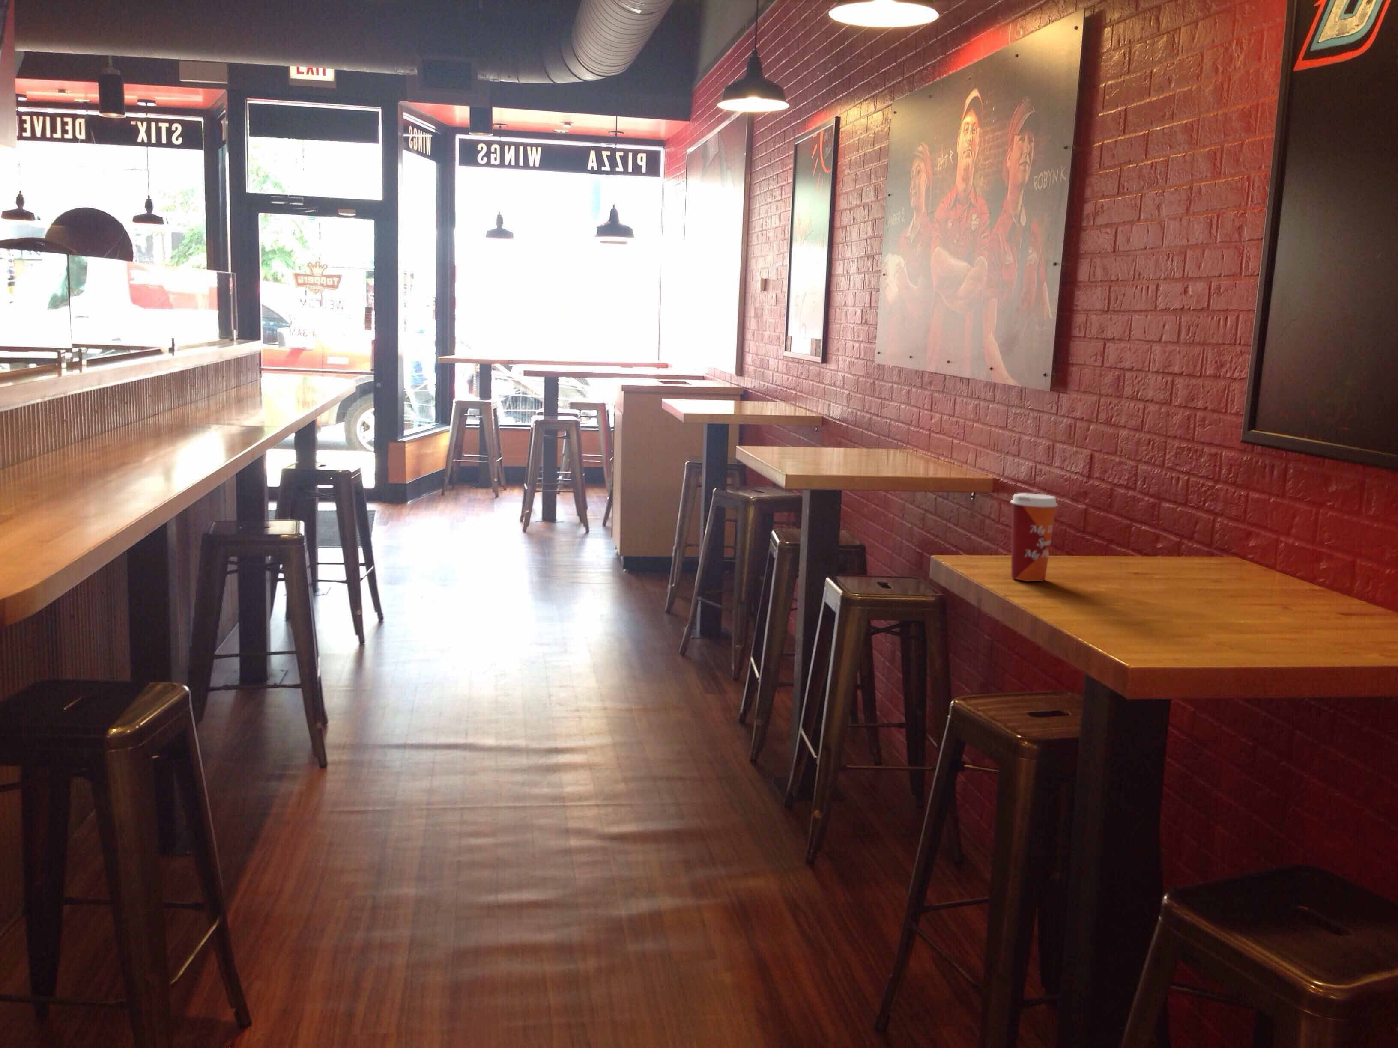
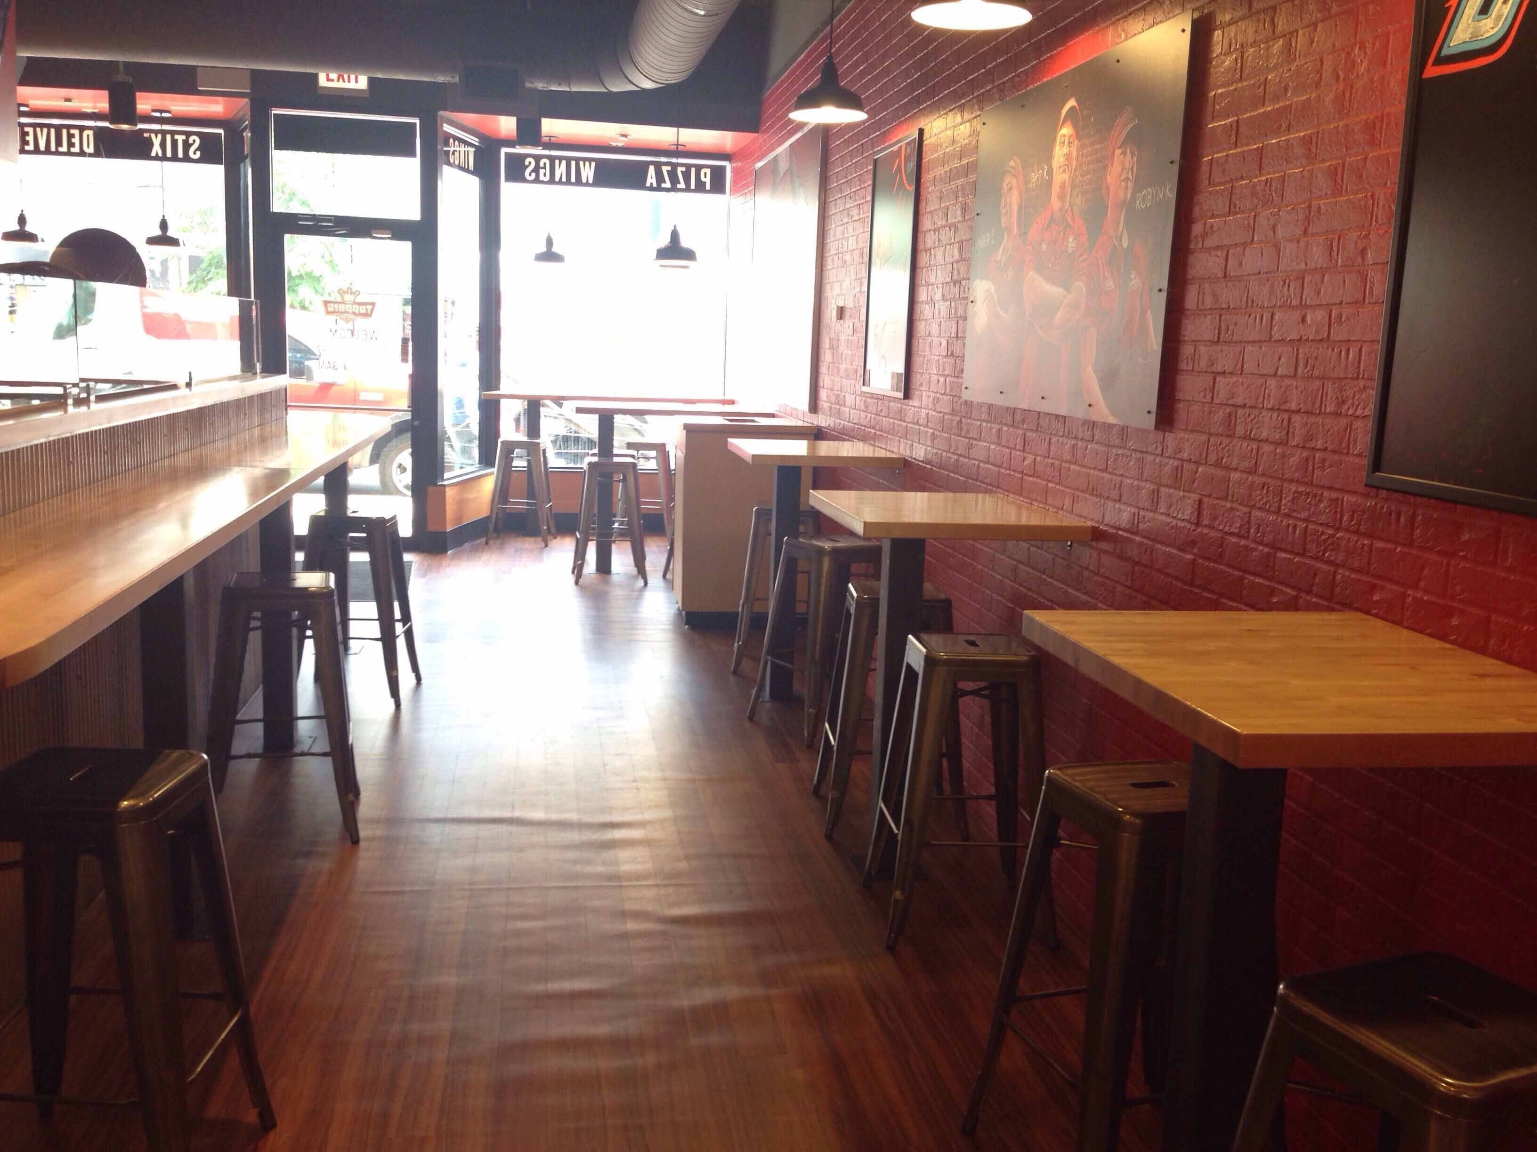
- paper cup [1009,493,1058,581]
